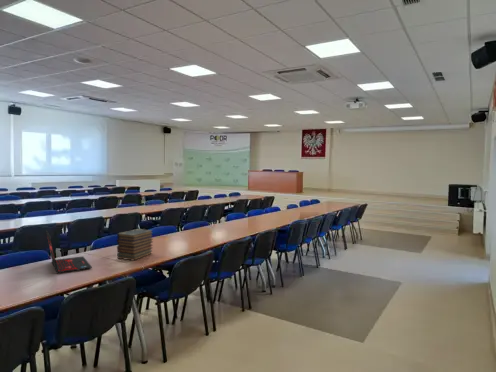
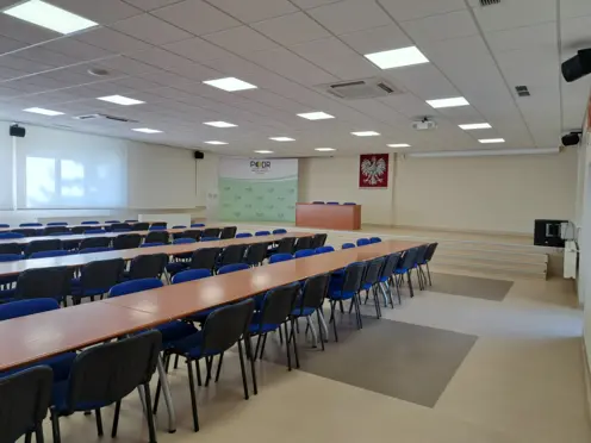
- laptop [45,229,93,274]
- book stack [116,228,154,261]
